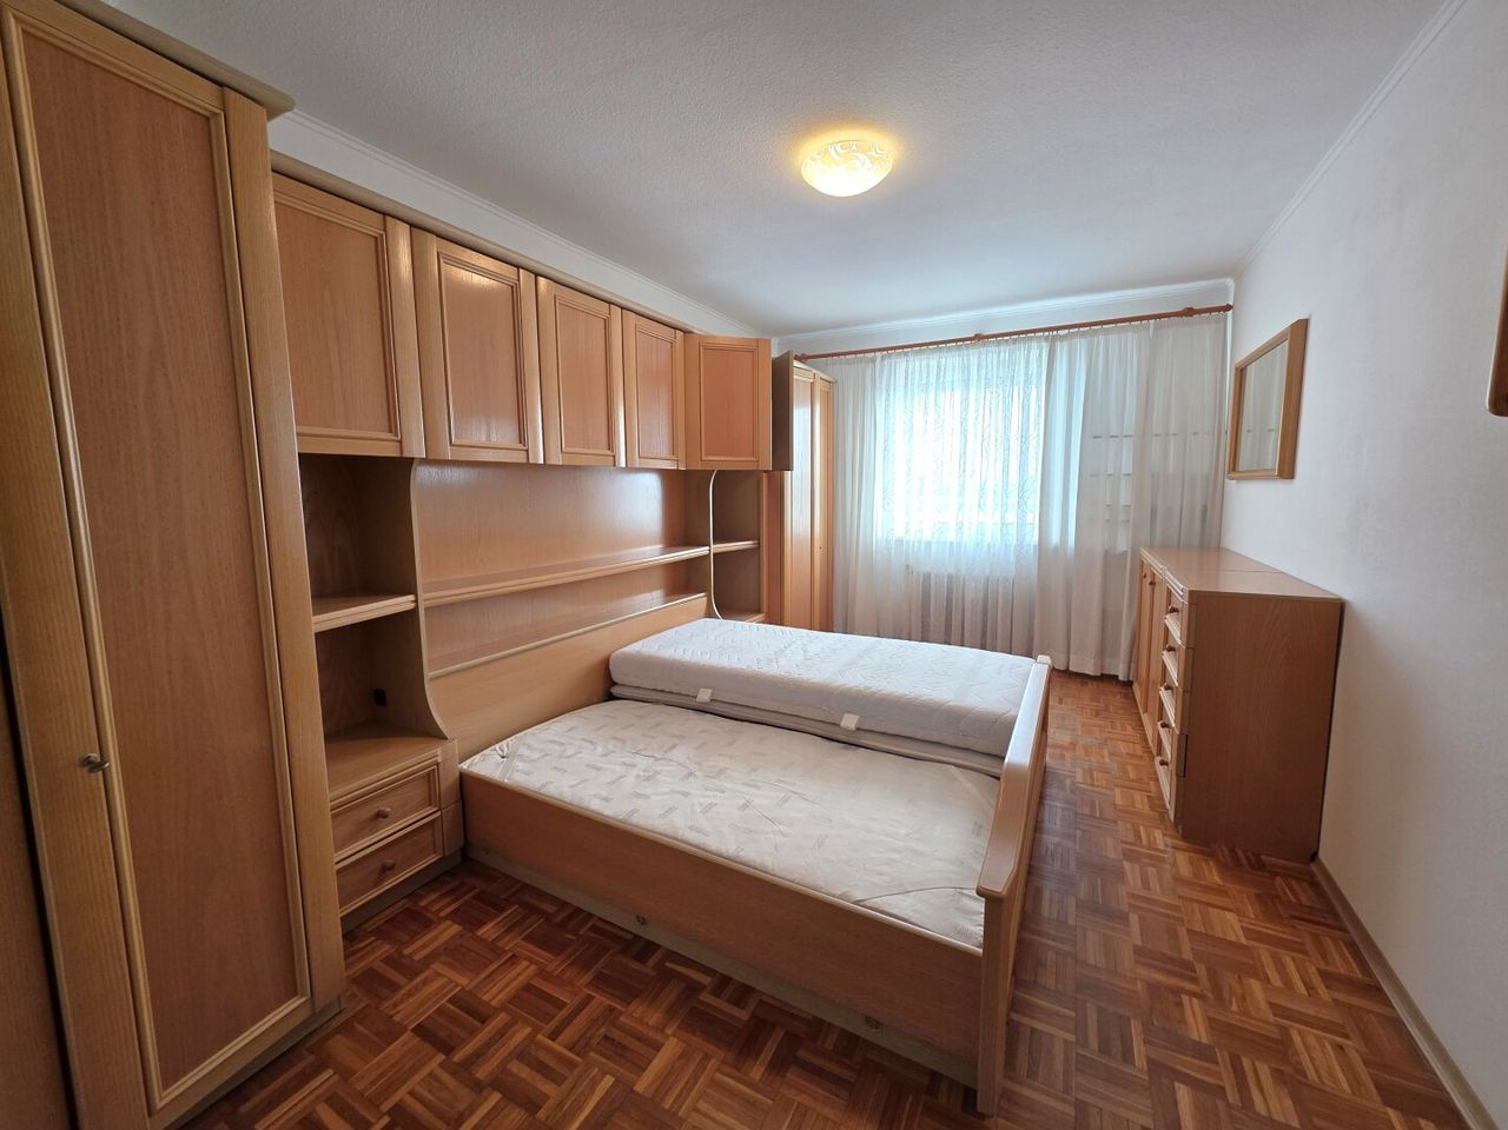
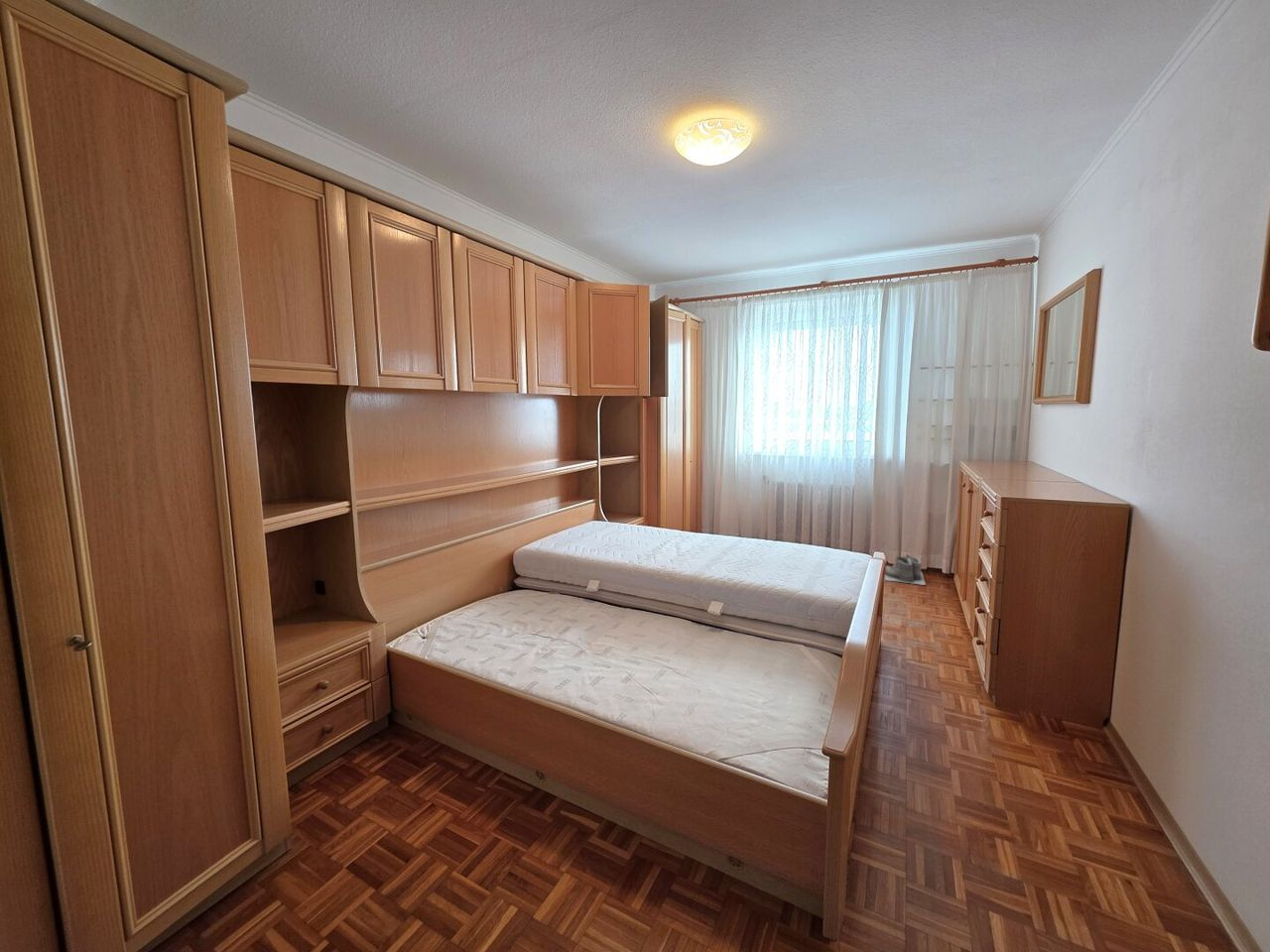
+ boots [884,553,927,586]
